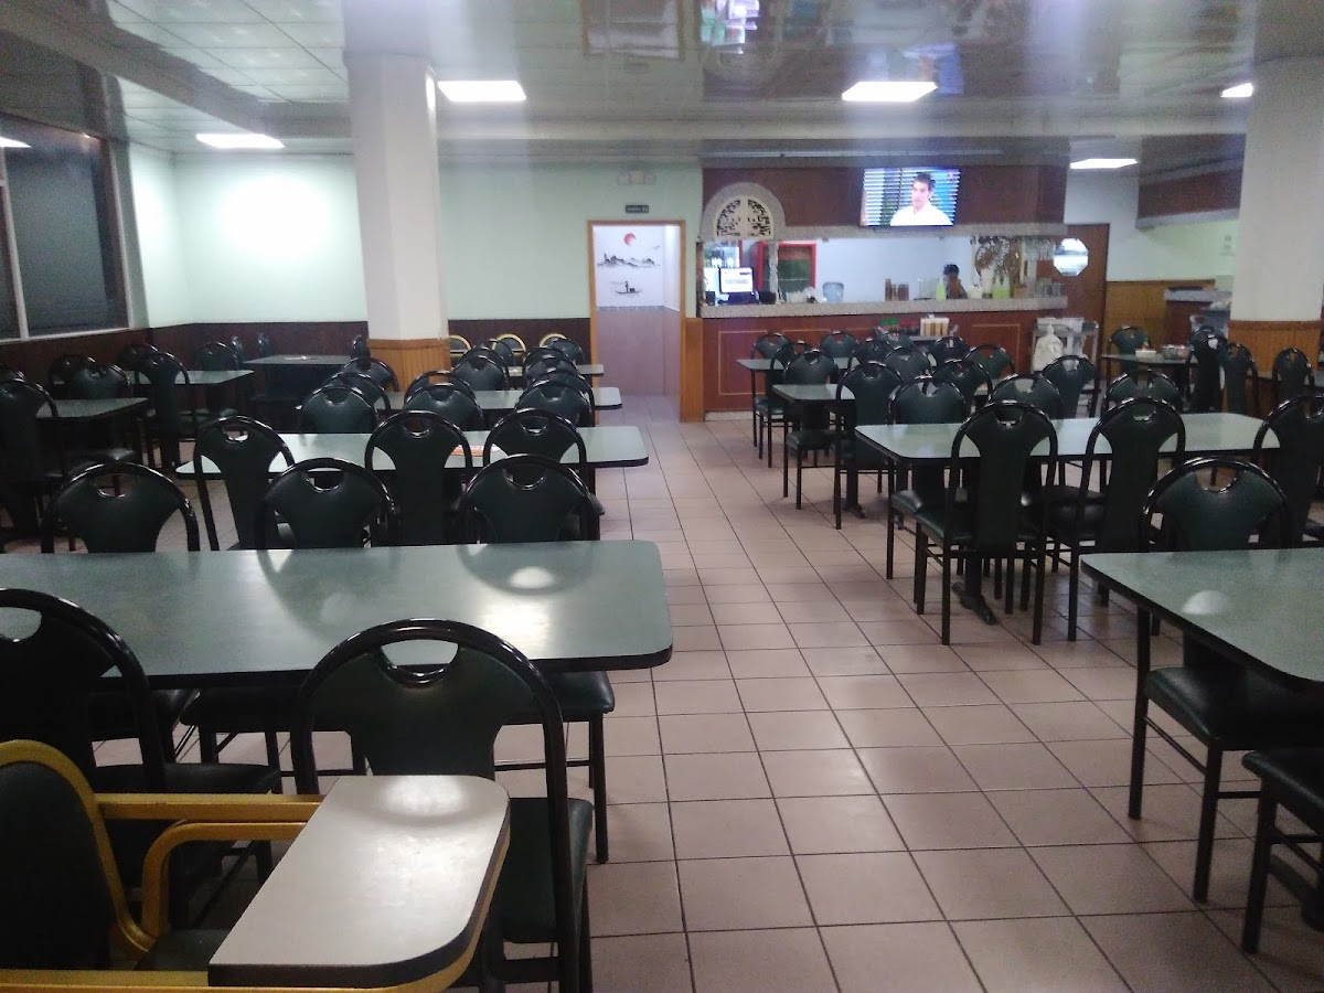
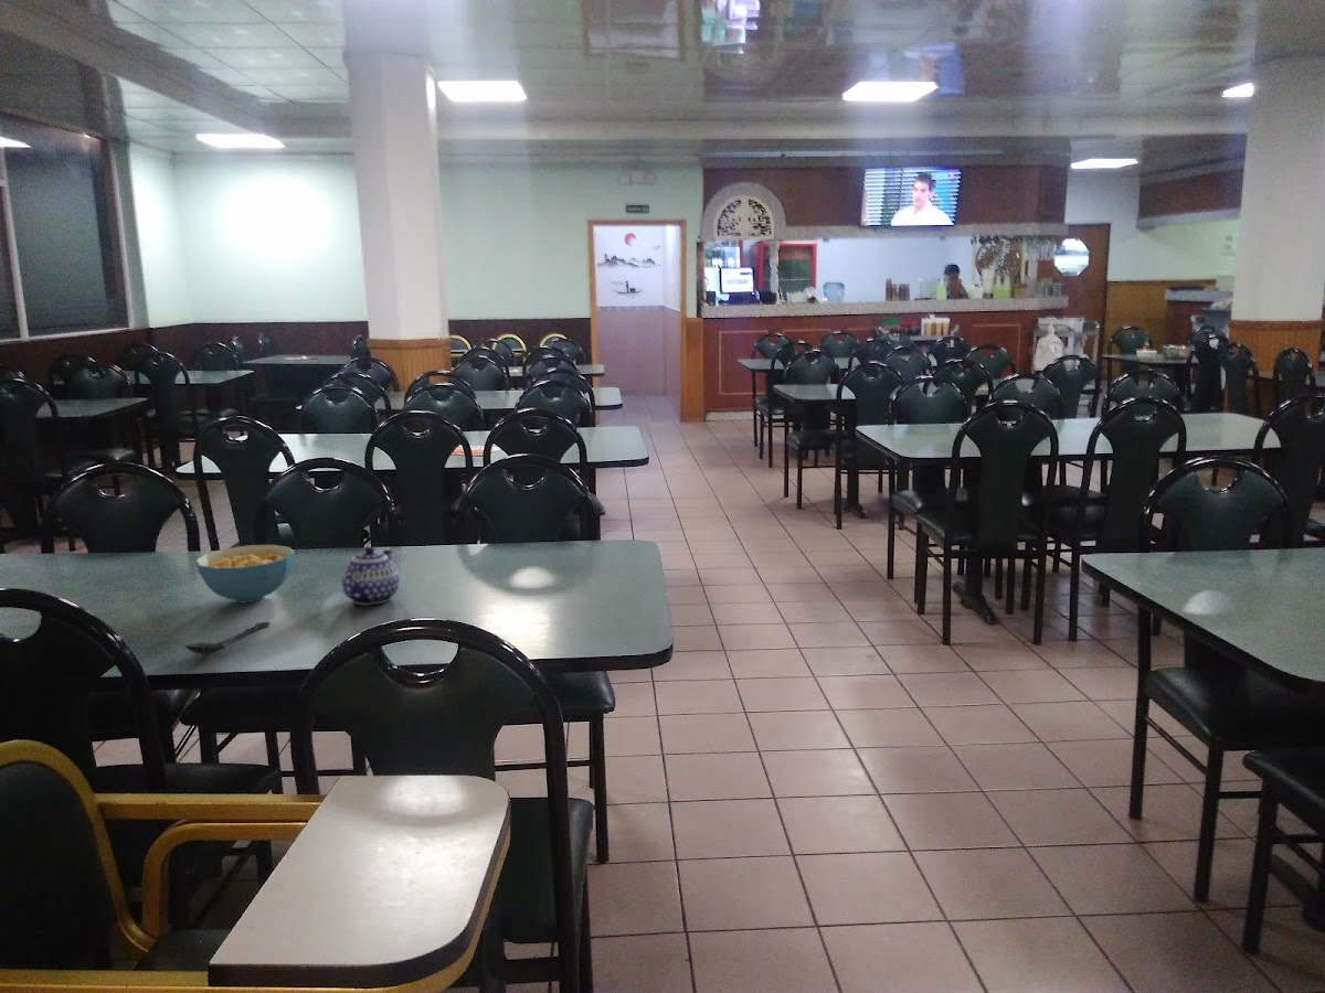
+ spoon [183,620,272,656]
+ cereal bowl [194,544,296,604]
+ teapot [341,546,401,607]
